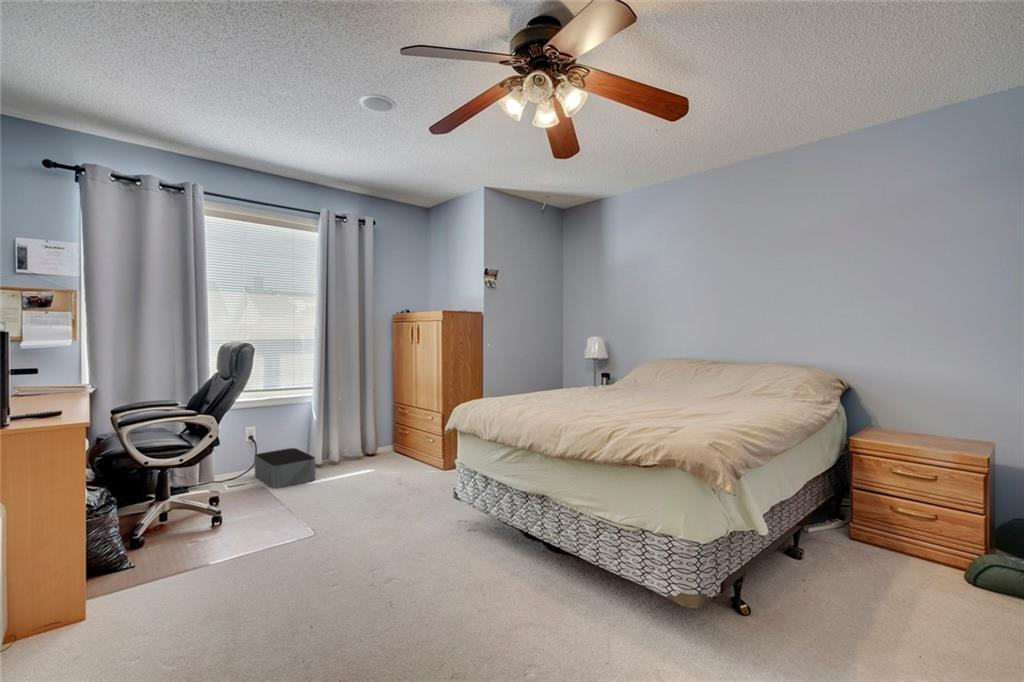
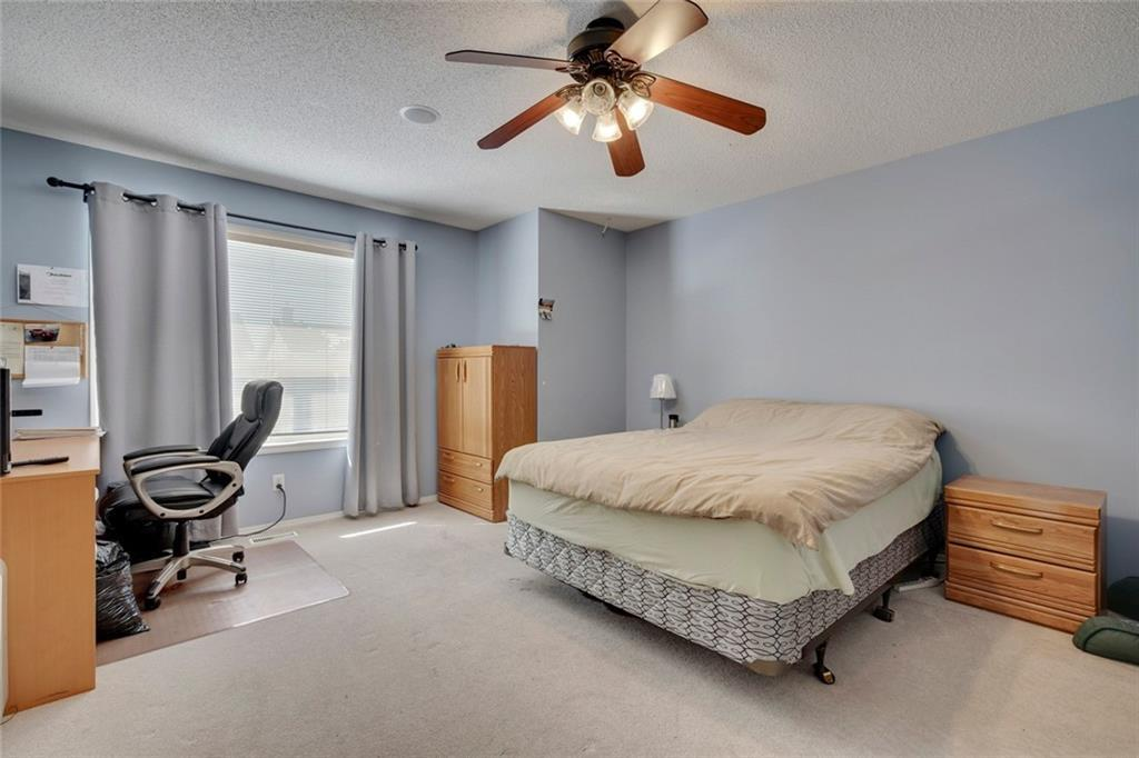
- storage bin [254,447,316,490]
